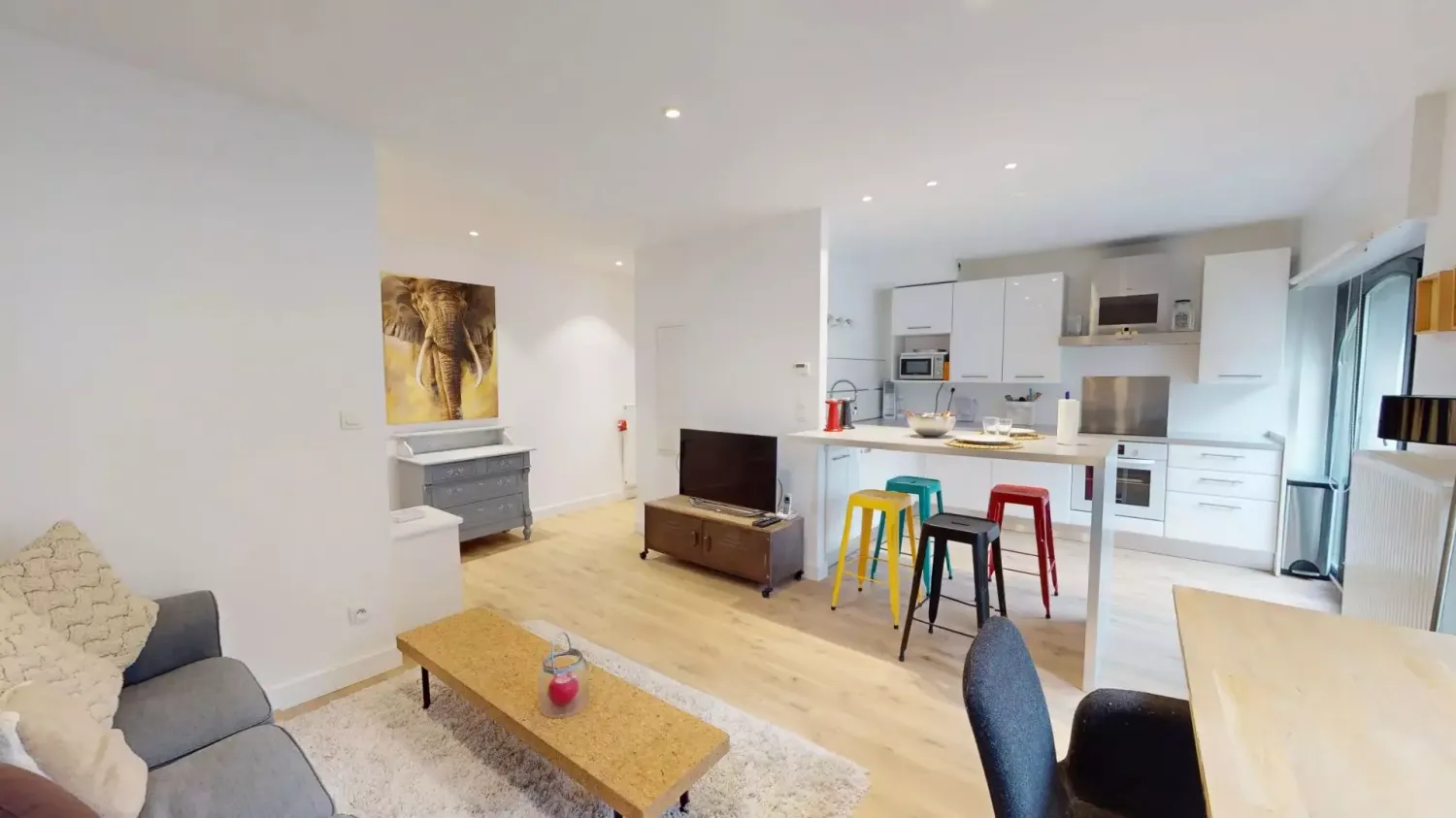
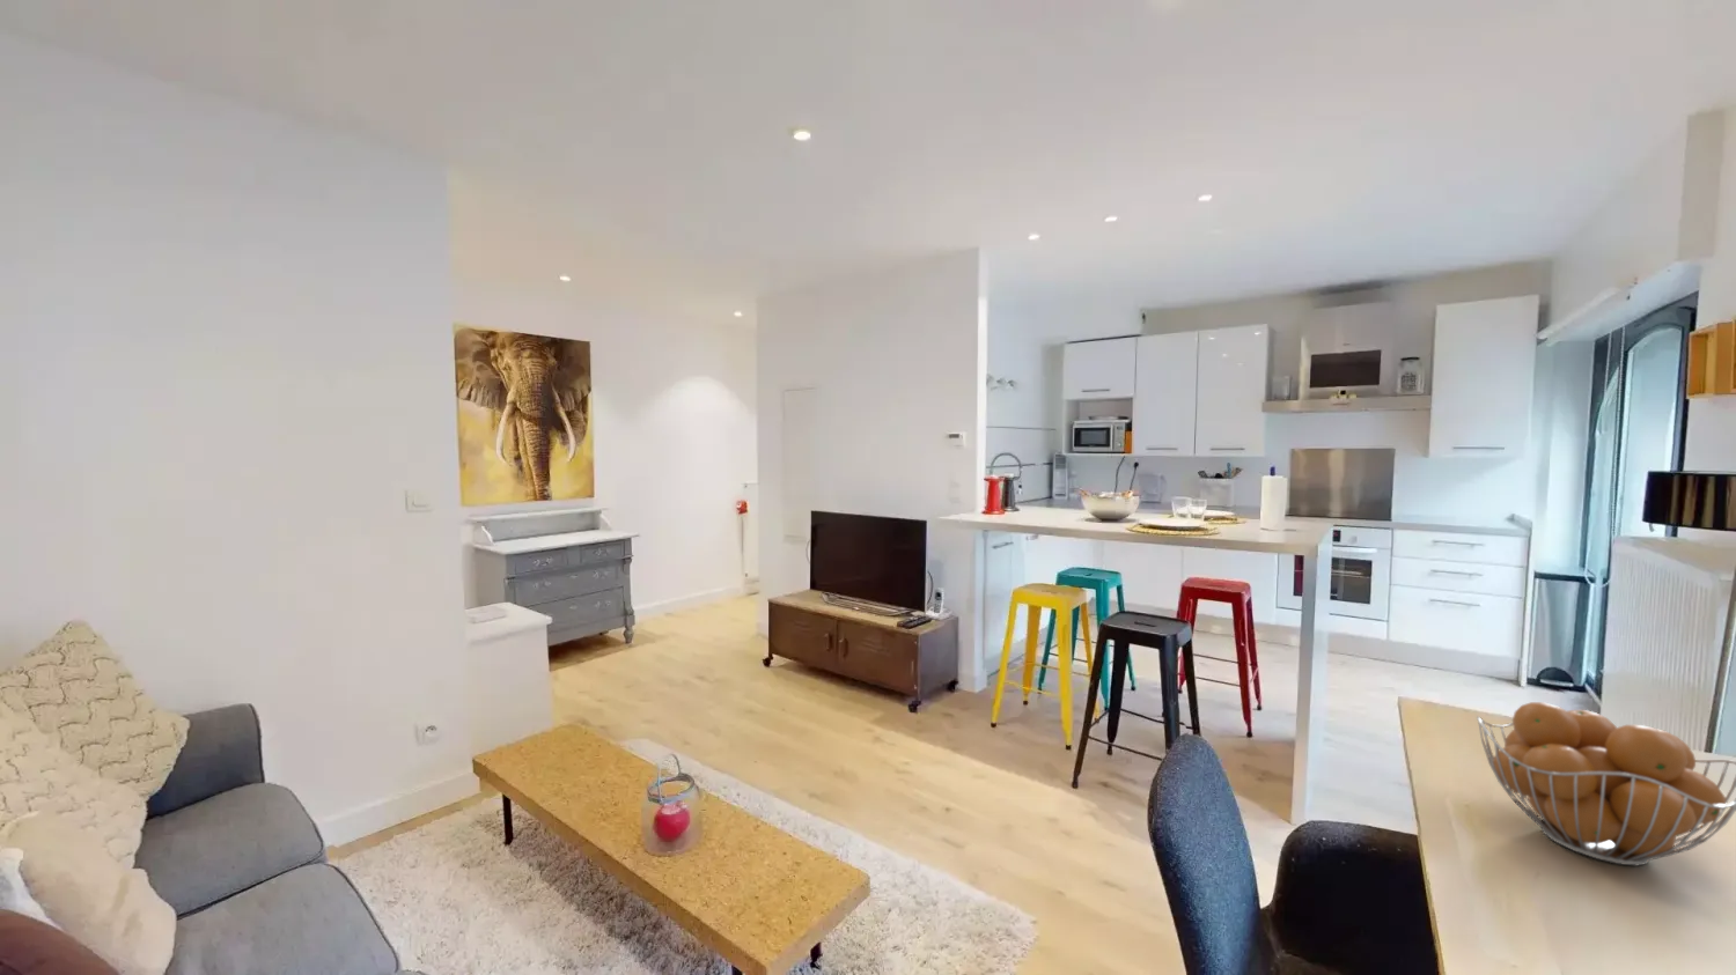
+ fruit basket [1476,701,1736,868]
